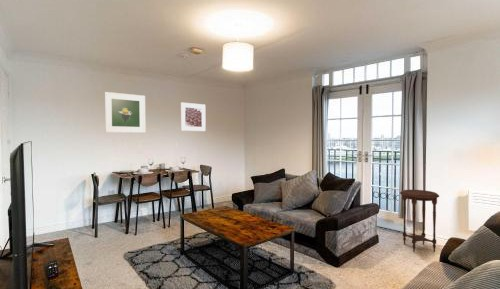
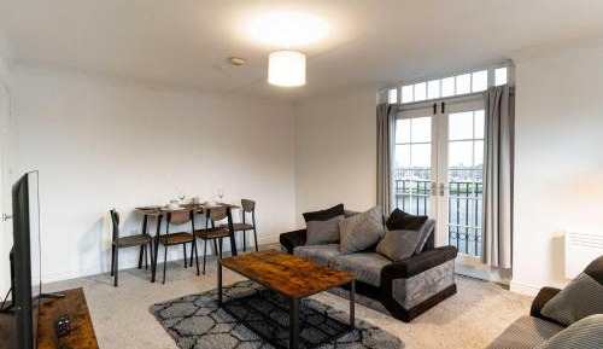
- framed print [104,91,146,134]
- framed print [180,101,207,132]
- side table [399,189,440,253]
